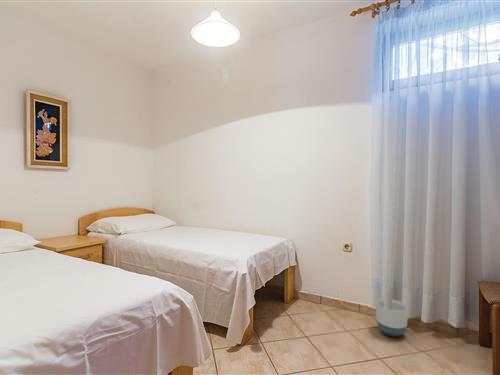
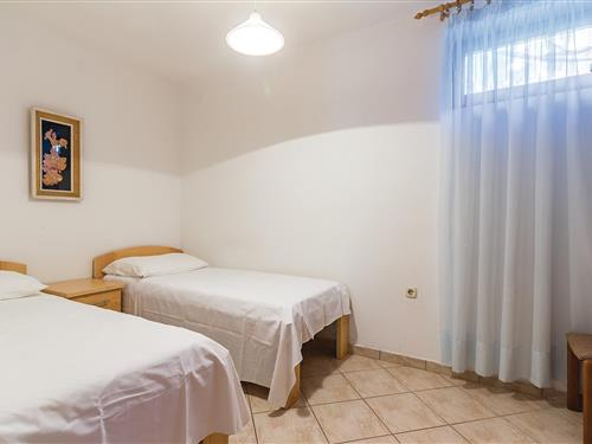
- planter [375,298,409,338]
